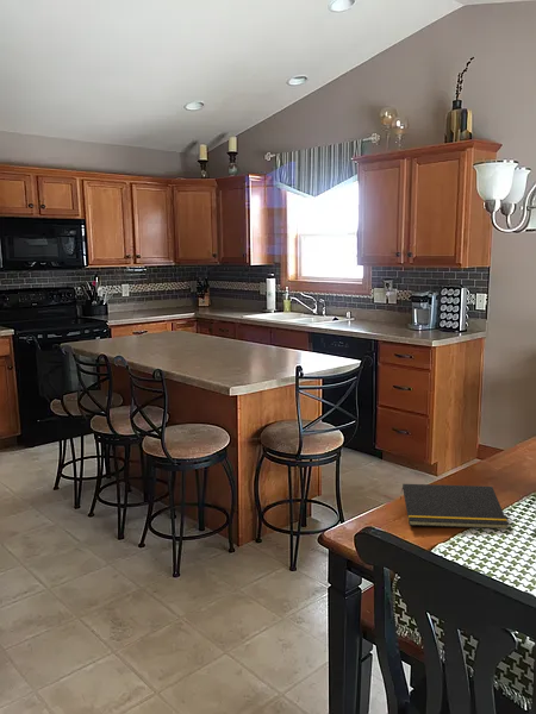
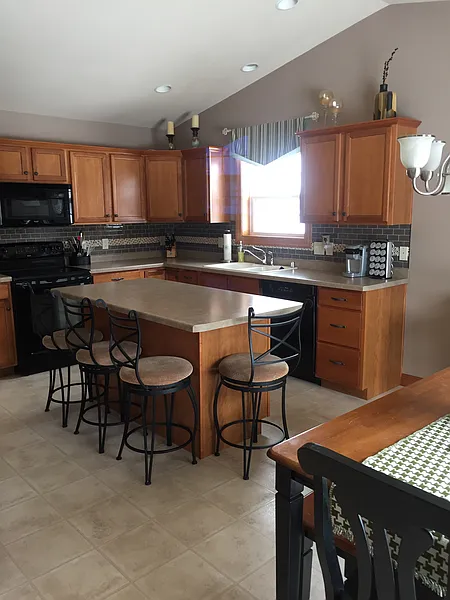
- notepad [399,483,510,530]
